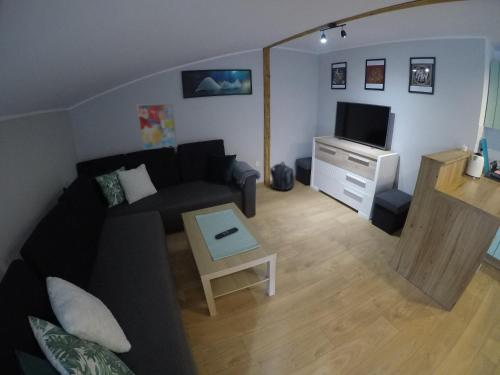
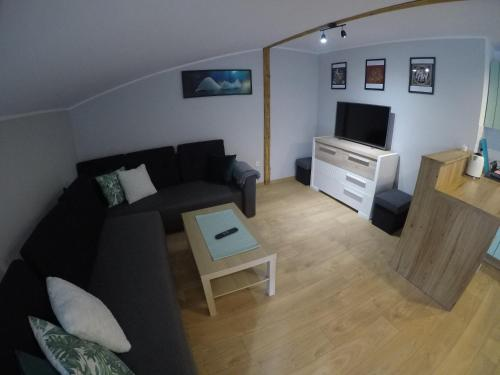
- wall art [135,103,178,150]
- backpack [269,160,296,191]
